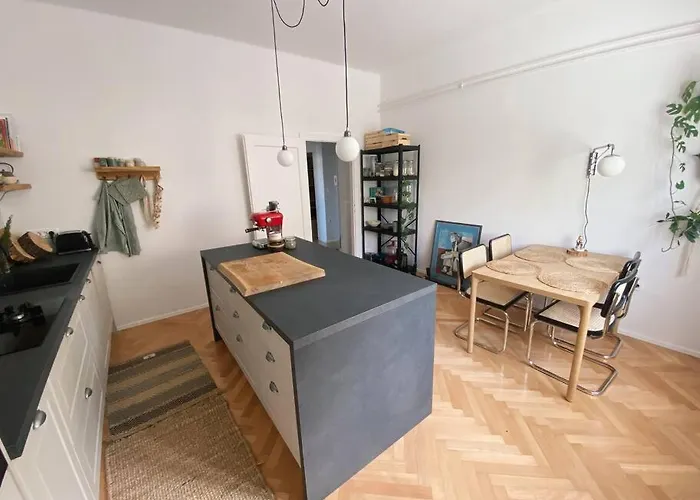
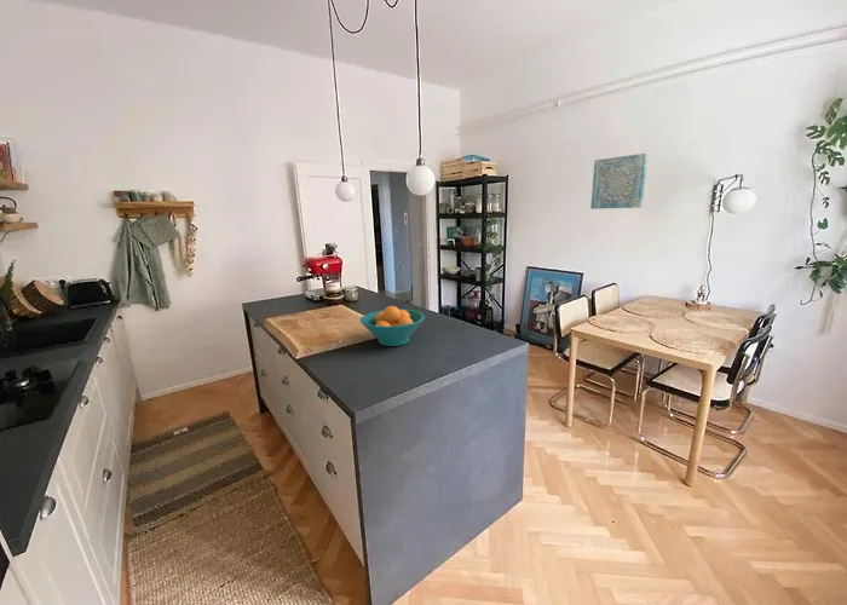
+ fruit bowl [359,305,426,347]
+ wall art [589,152,650,211]
